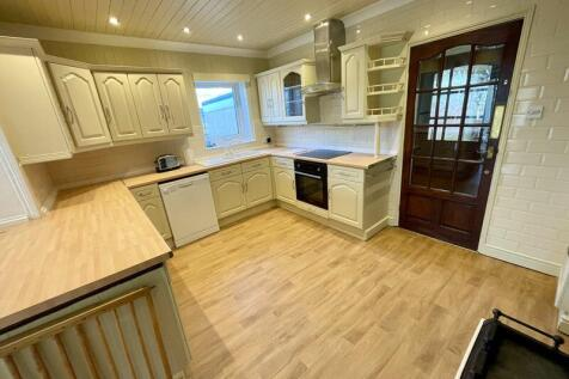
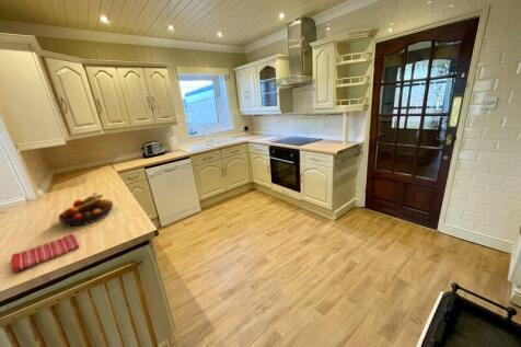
+ dish towel [10,233,81,274]
+ fruit bowl [57,190,114,227]
